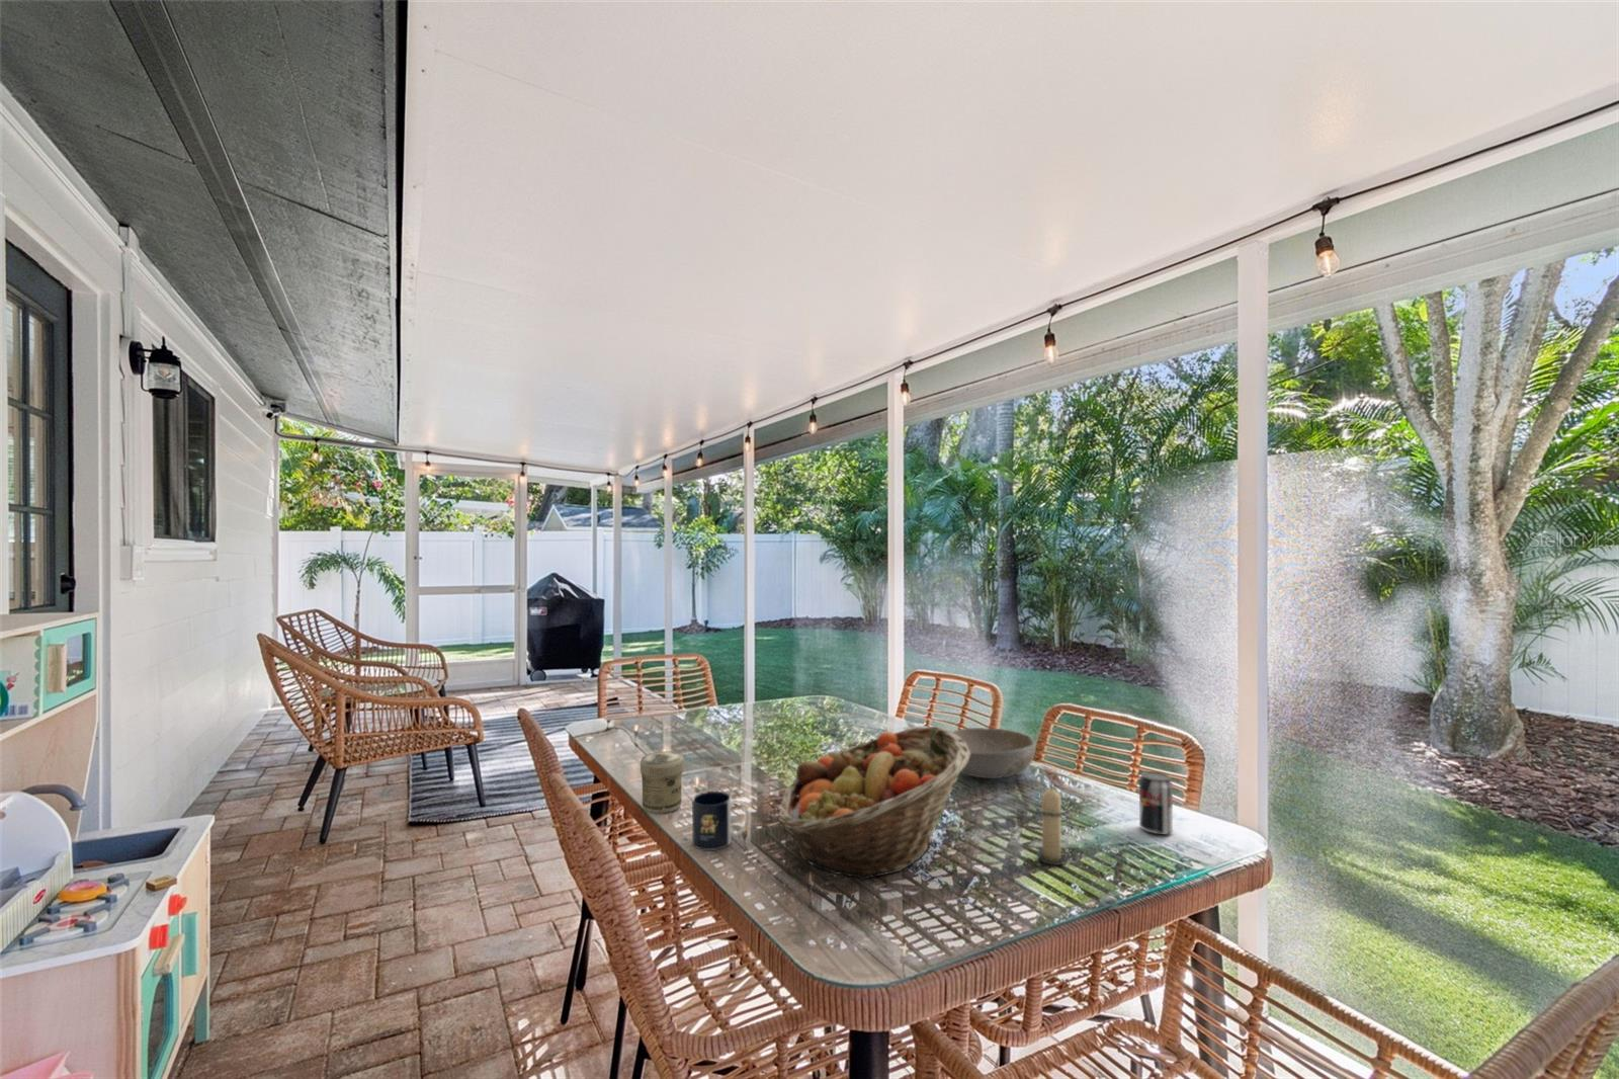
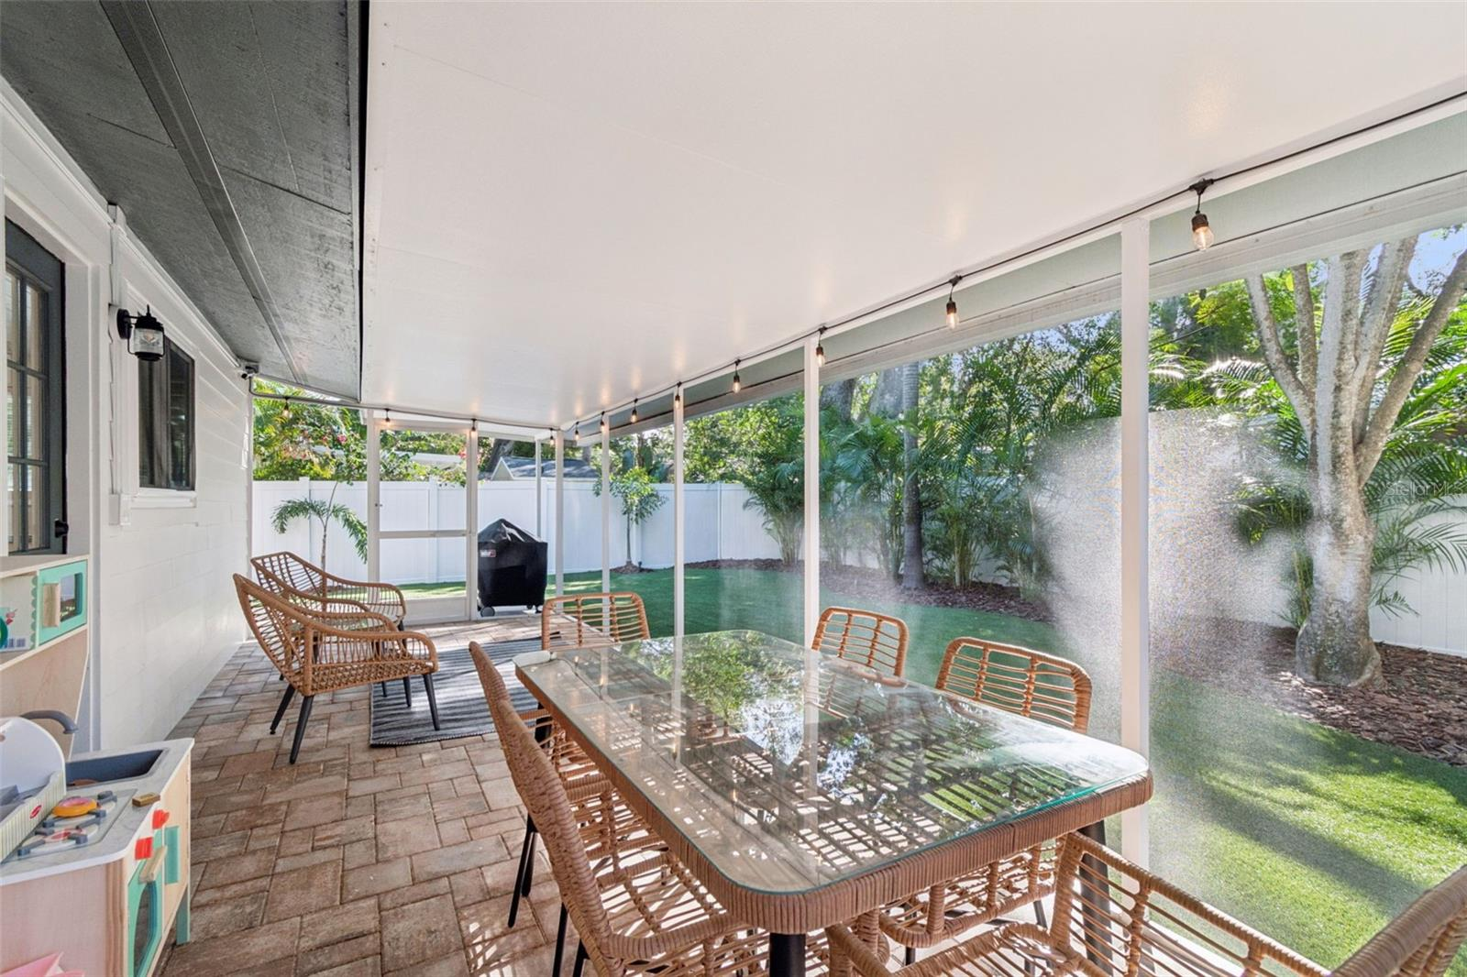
- mug [691,790,750,851]
- jar [639,750,684,814]
- bowl [951,726,1036,779]
- candle [1034,784,1070,866]
- fruit basket [778,725,971,880]
- beverage can [1139,771,1174,835]
